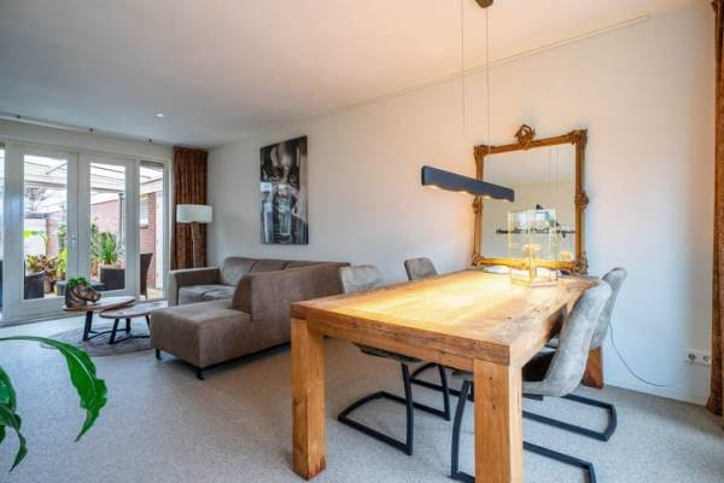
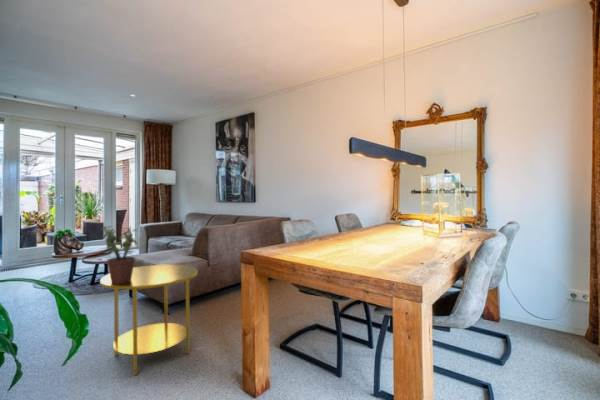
+ potted plant [100,225,138,284]
+ side table [99,263,199,376]
